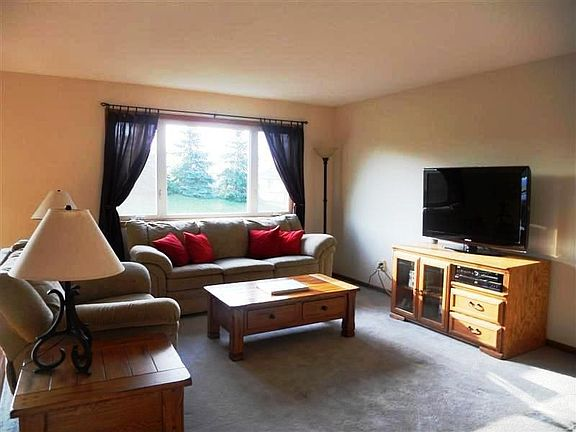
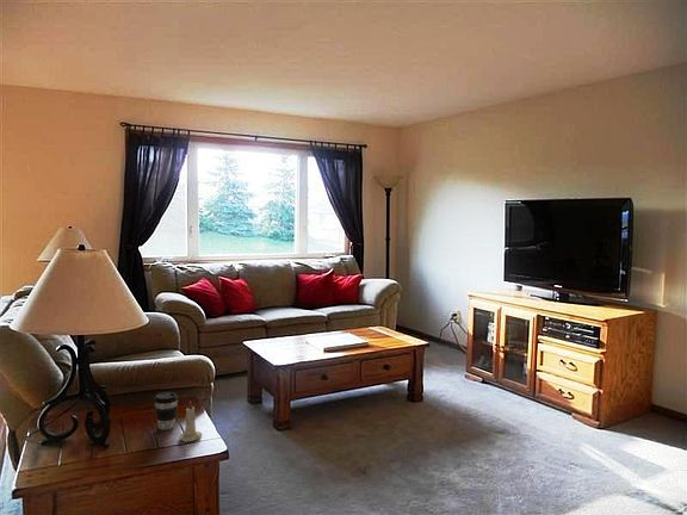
+ coffee cup [153,391,179,430]
+ candle [178,399,203,443]
